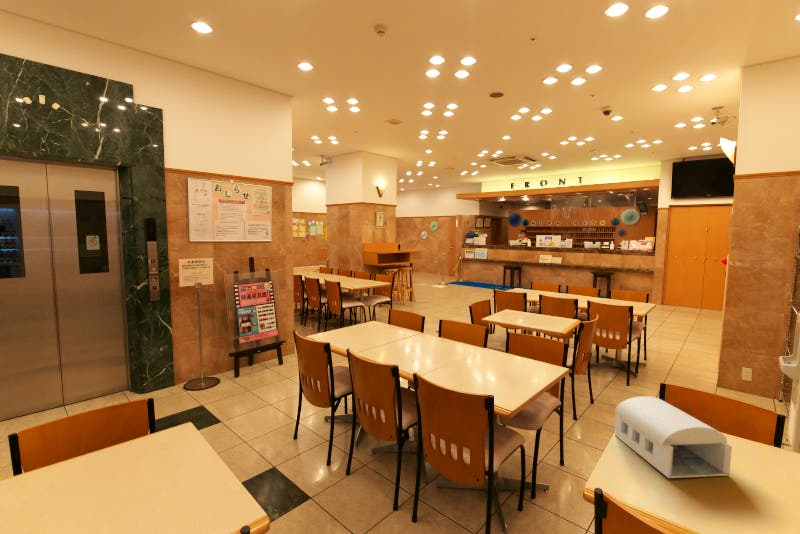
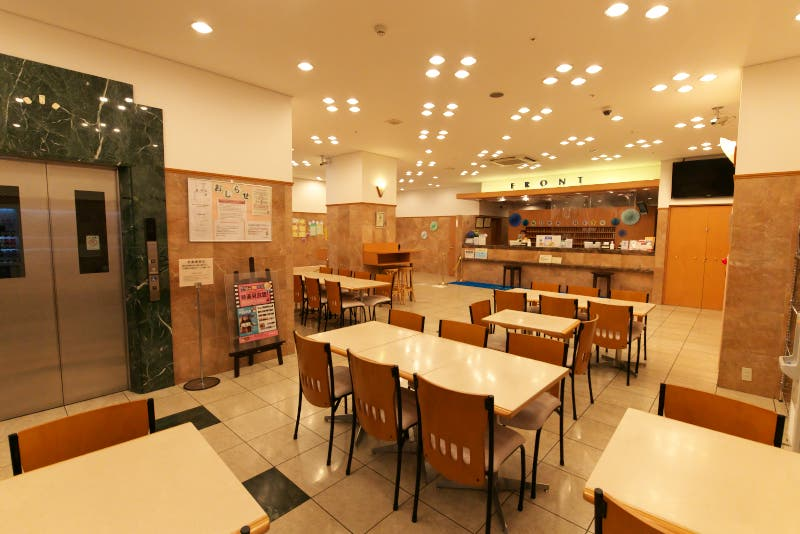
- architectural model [614,395,733,479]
